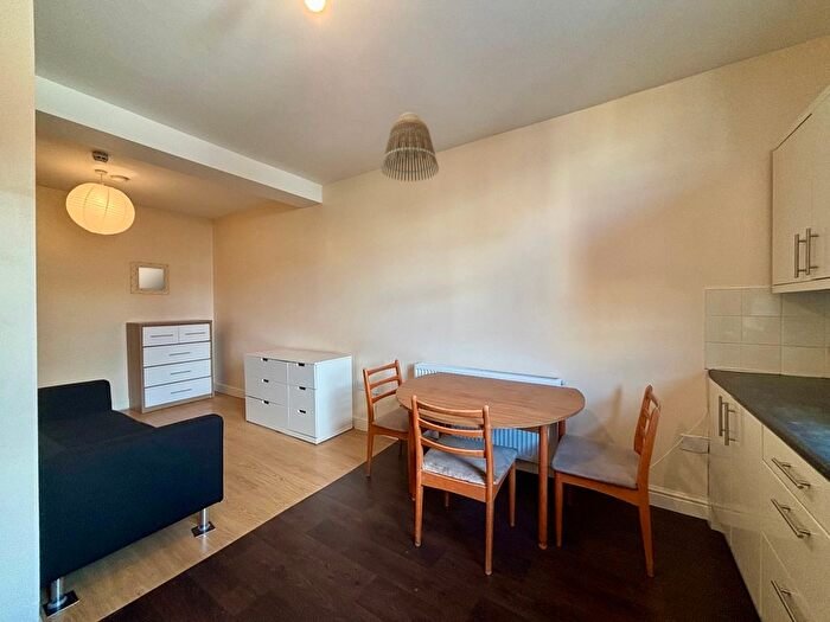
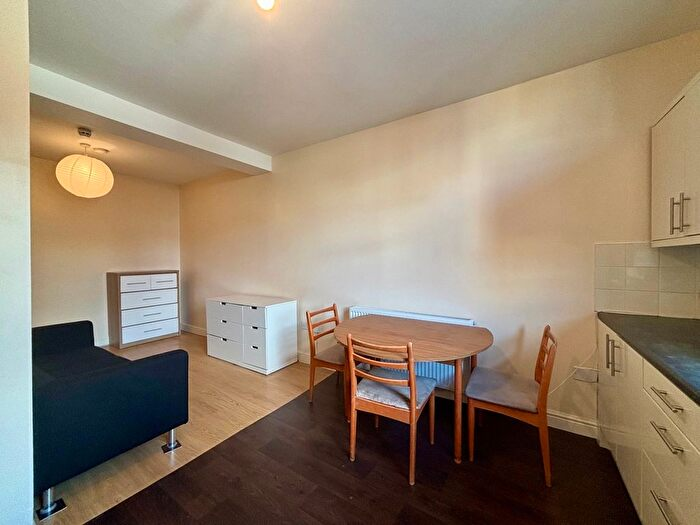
- lamp shade [381,111,440,182]
- home mirror [129,261,171,296]
